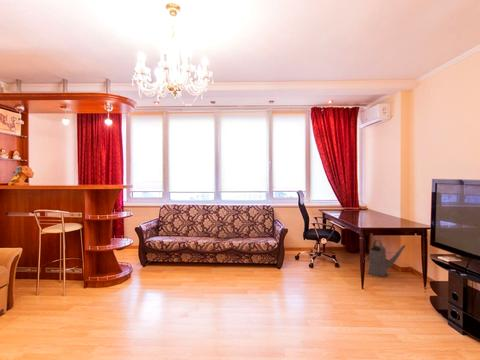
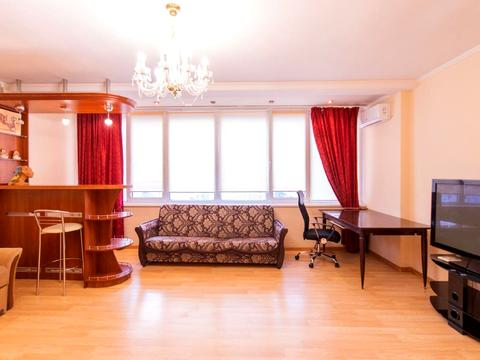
- watering can [364,239,406,278]
